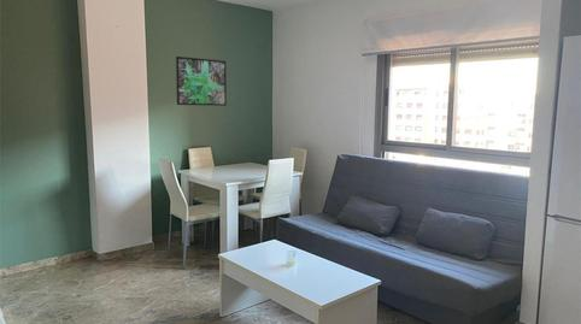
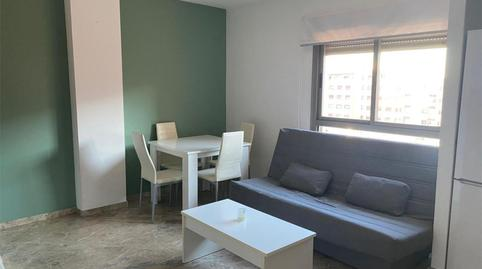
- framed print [175,55,228,107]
